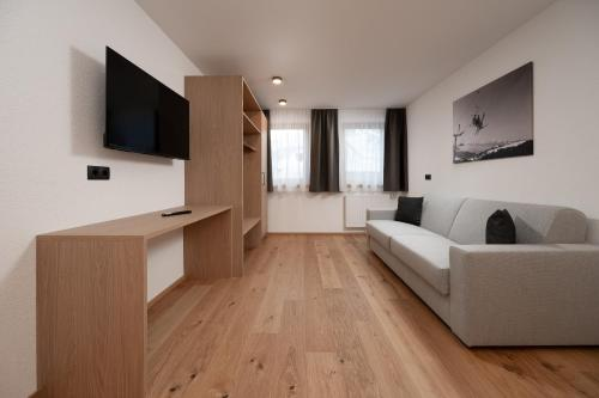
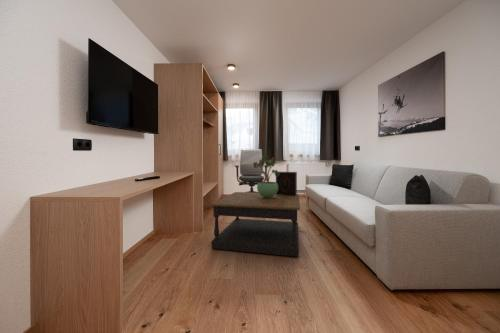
+ potted plant [253,156,280,198]
+ office chair [234,148,270,193]
+ coffee table [210,191,301,257]
+ decorative box [275,171,298,196]
